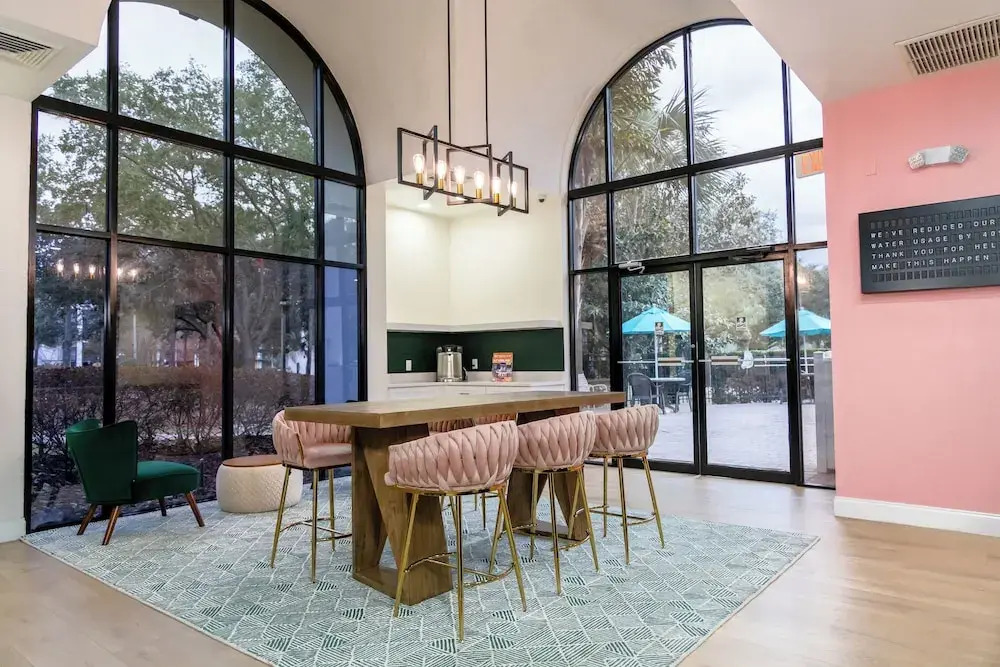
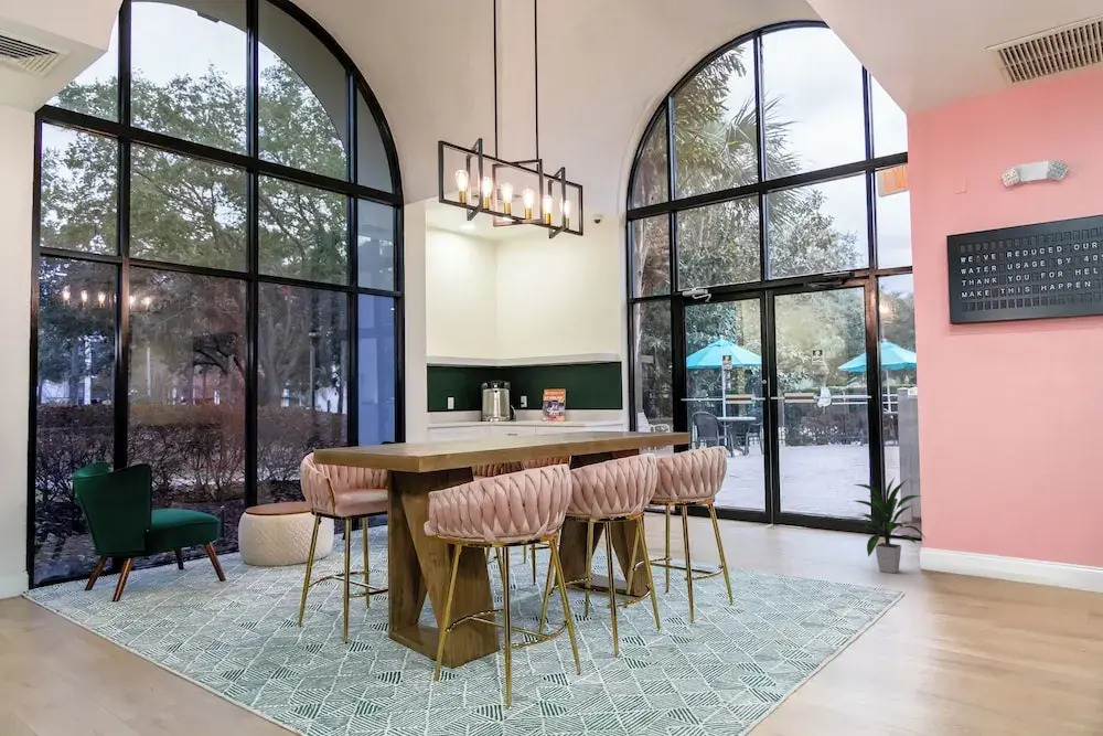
+ indoor plant [854,477,927,574]
